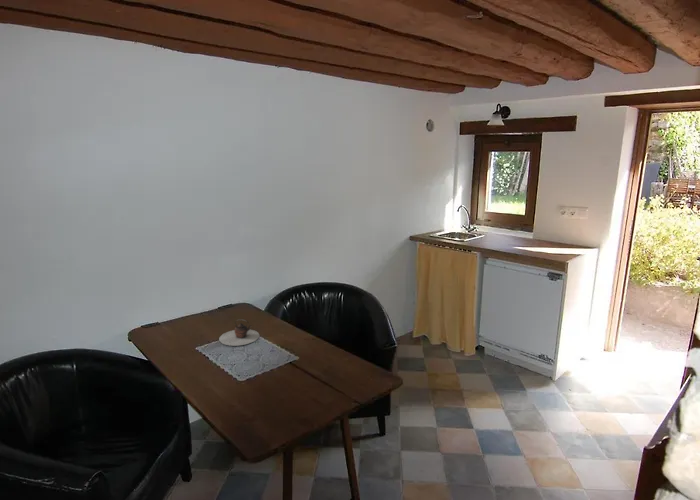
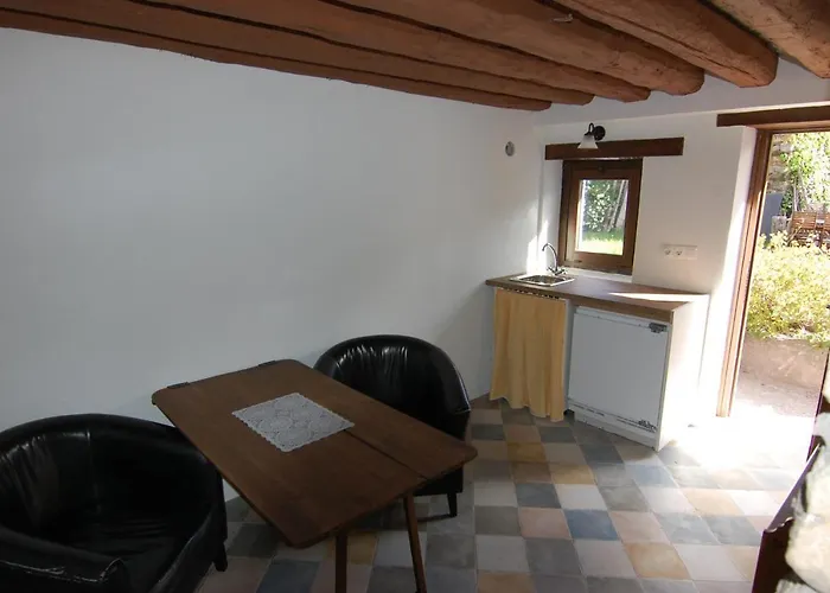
- teapot [218,318,260,347]
